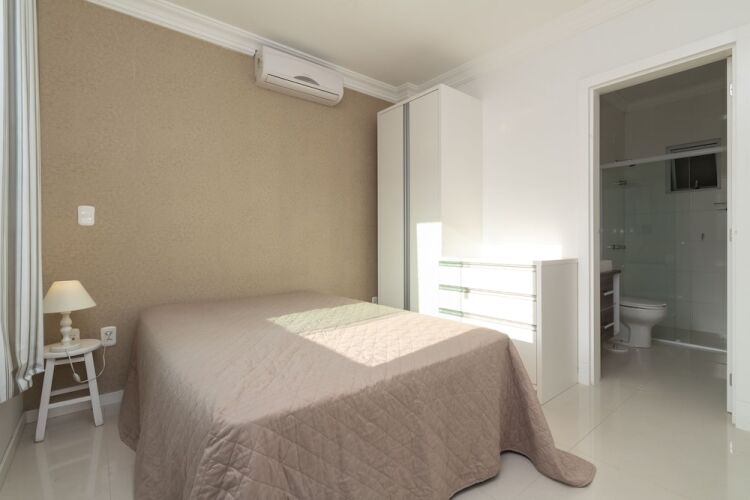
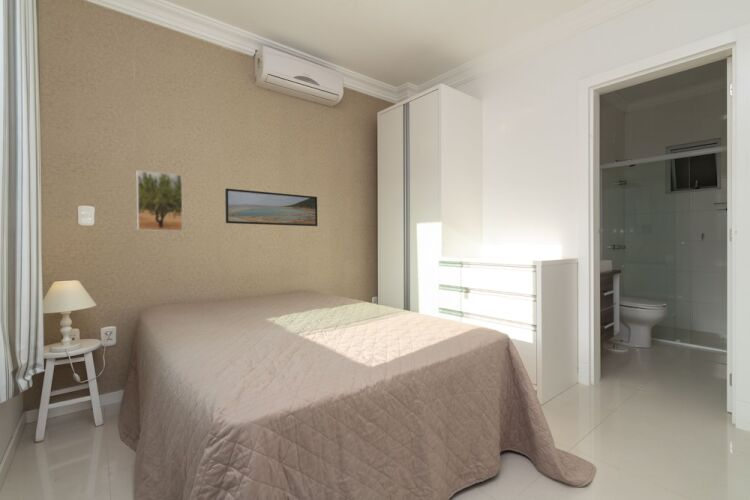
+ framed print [224,188,318,227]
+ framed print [136,169,184,232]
